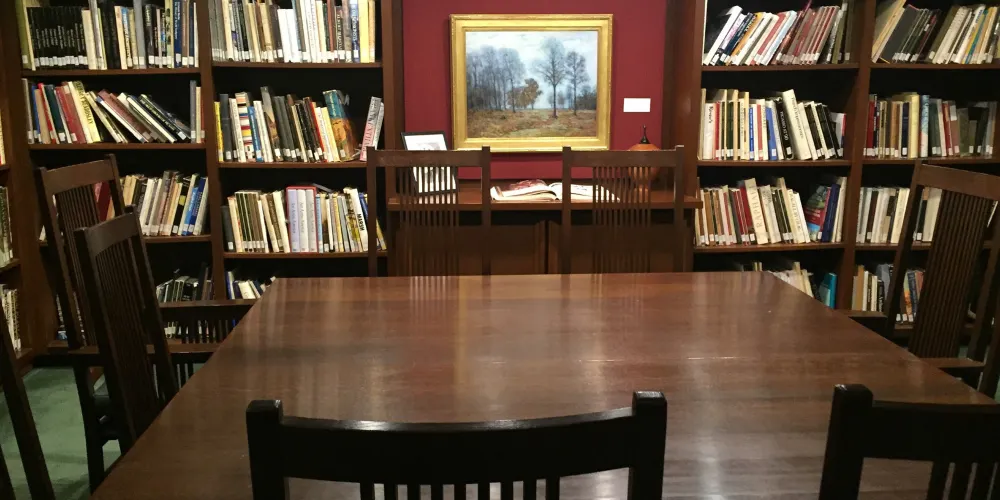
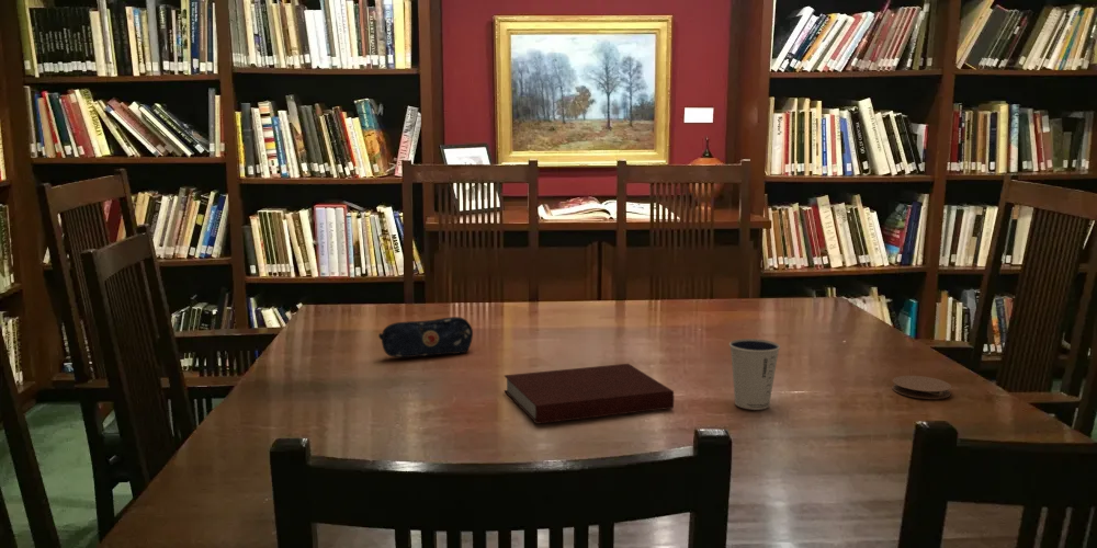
+ notebook [504,363,675,425]
+ dixie cup [728,338,781,411]
+ coaster [891,375,952,400]
+ pencil case [377,316,474,358]
